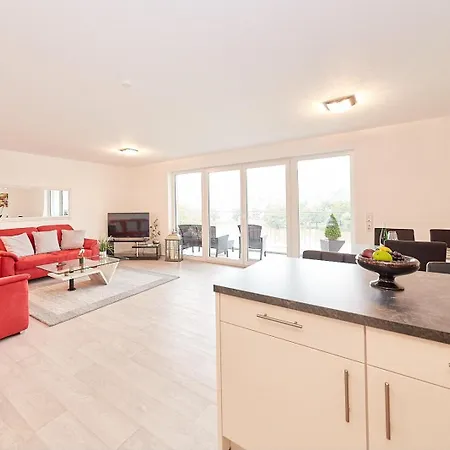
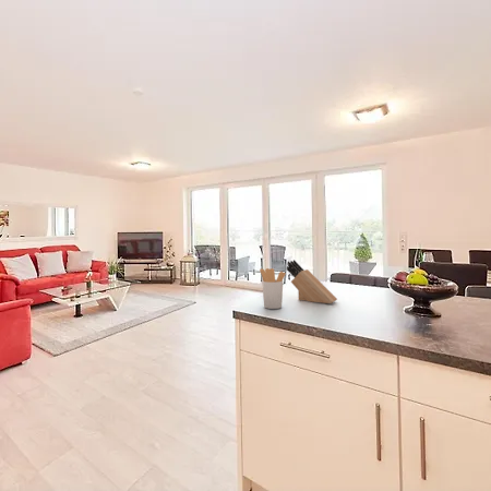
+ knife block [286,259,338,304]
+ utensil holder [259,267,286,310]
